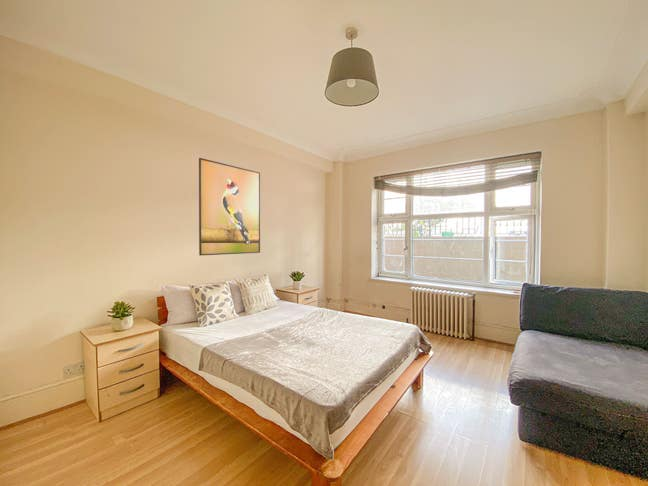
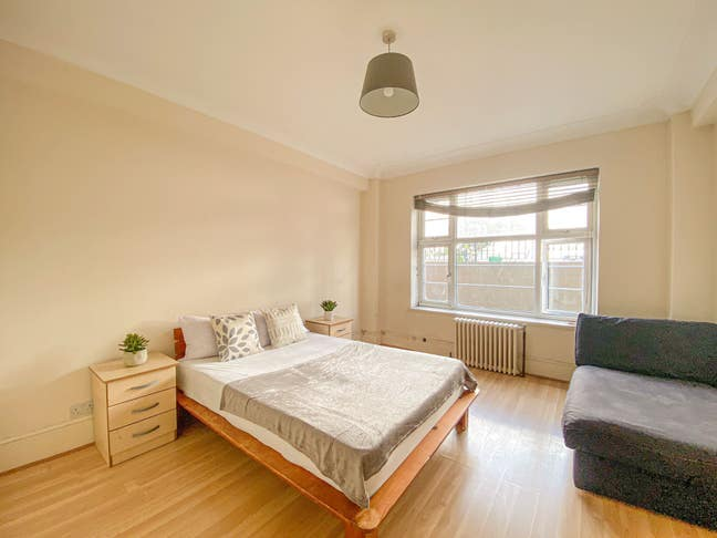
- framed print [198,157,261,257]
